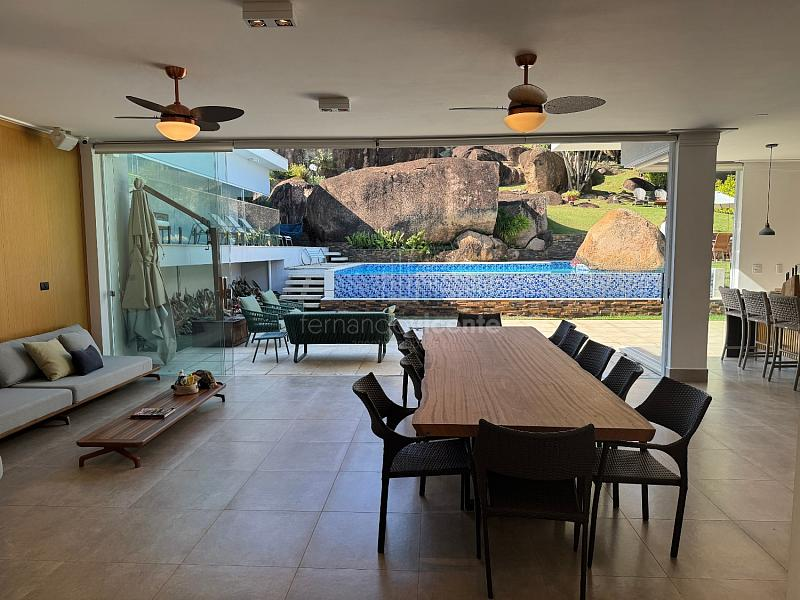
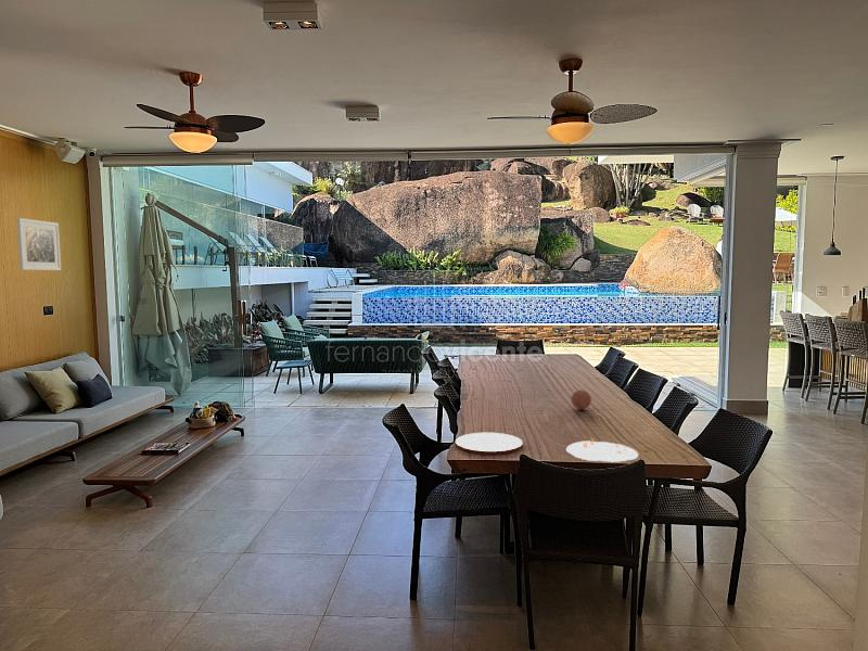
+ plate [565,437,639,463]
+ plate [455,432,524,455]
+ decorative ball [571,388,592,410]
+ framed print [16,217,62,271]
